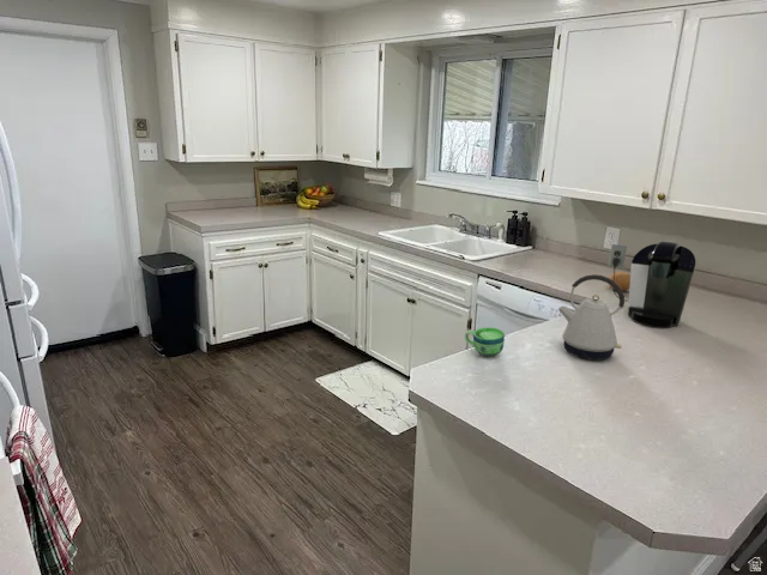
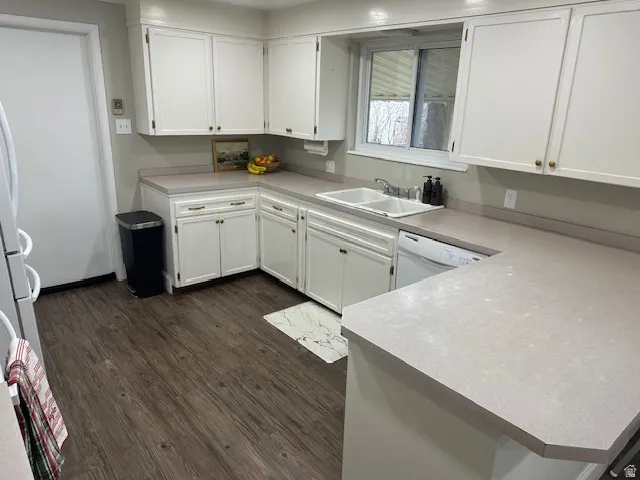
- coffee maker [608,240,696,328]
- kettle [557,273,626,361]
- fruit [608,271,630,292]
- cup [464,327,506,357]
